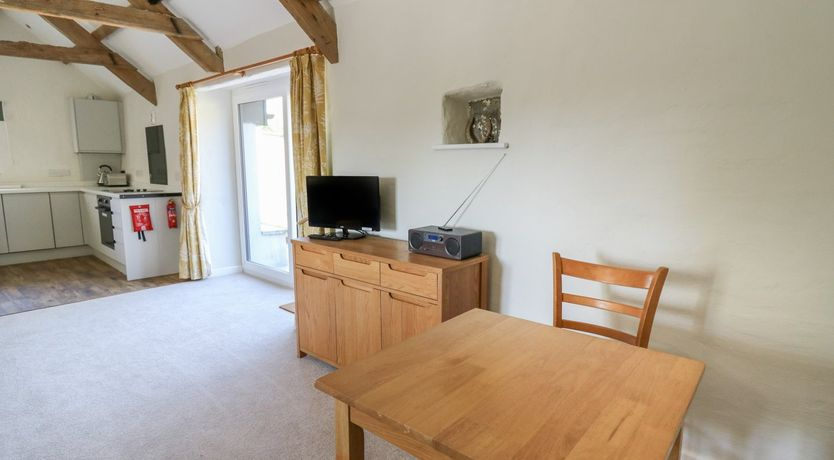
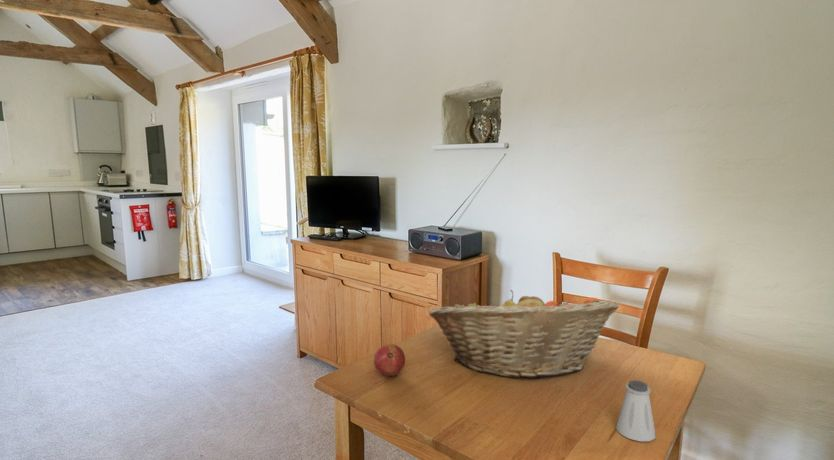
+ fruit [373,343,406,377]
+ saltshaker [615,379,656,442]
+ fruit basket [428,289,620,380]
